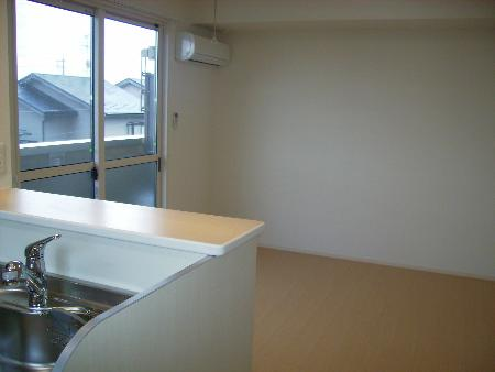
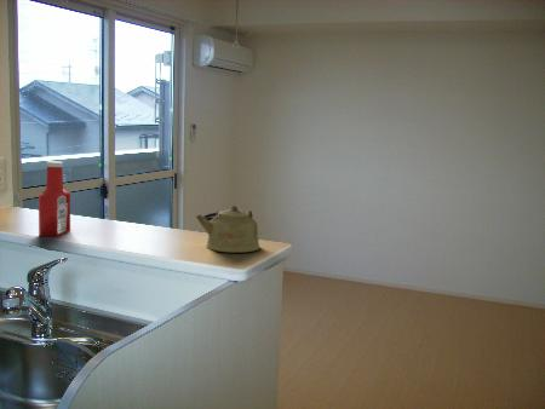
+ kettle [195,203,262,254]
+ soap bottle [38,160,71,238]
